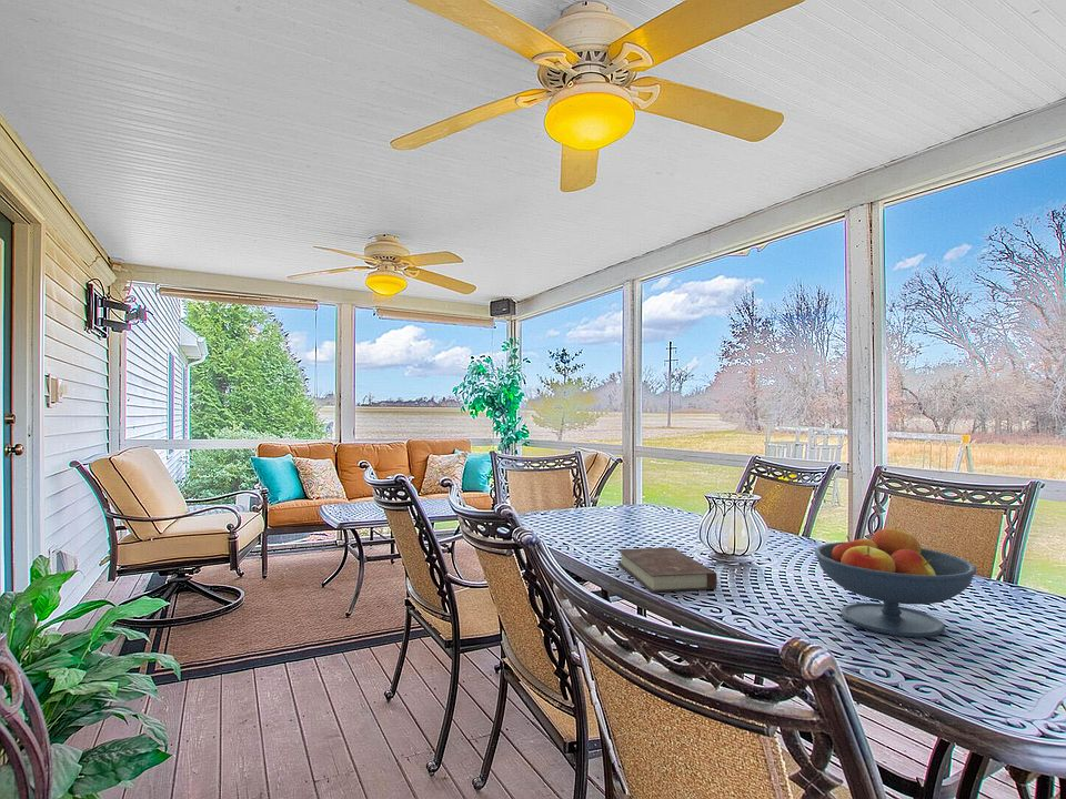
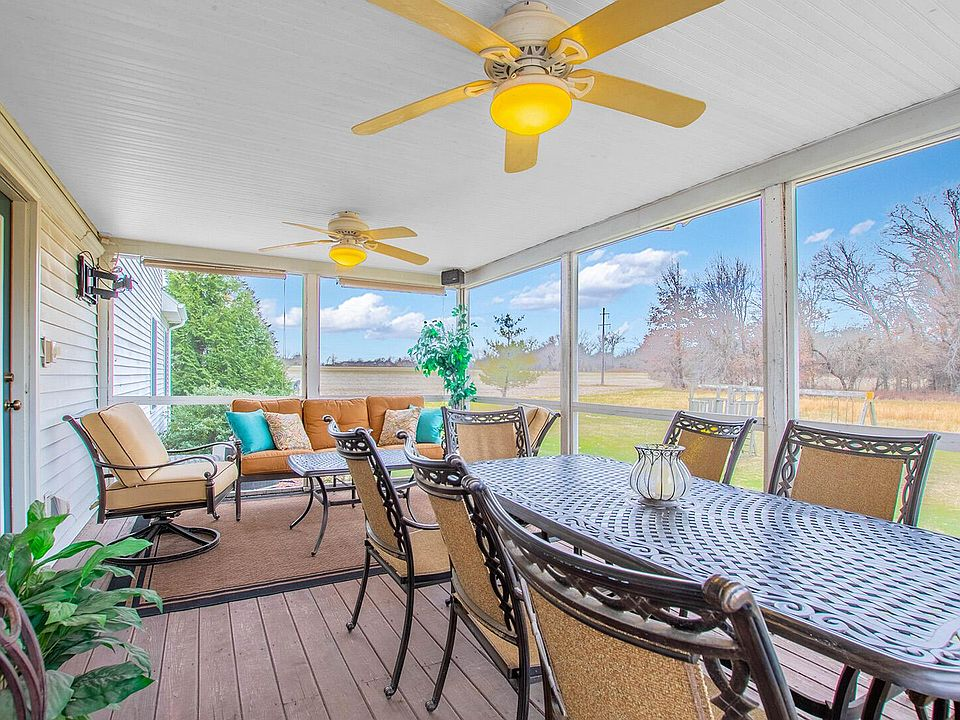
- fruit bowl [814,525,977,638]
- book [616,546,718,594]
